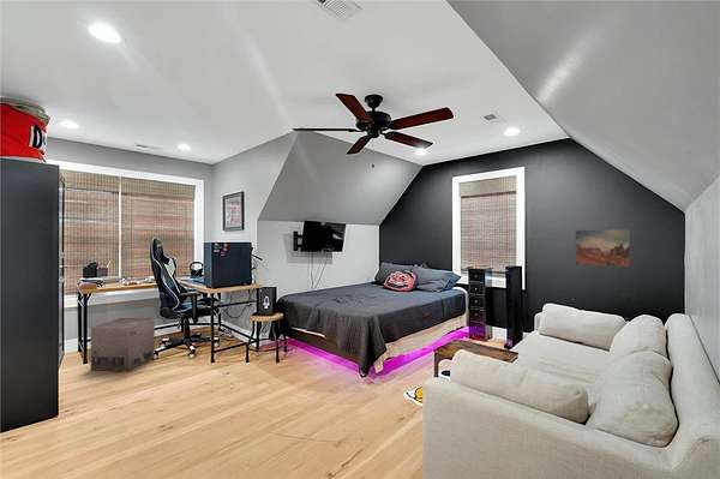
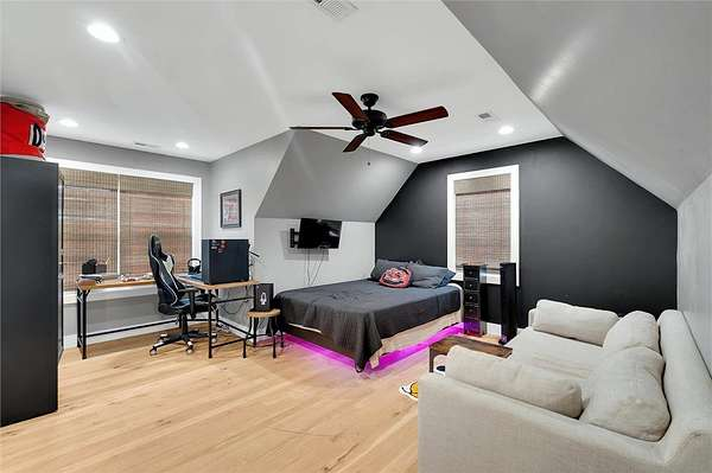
- cardboard box [90,317,156,372]
- wall art [575,228,631,268]
